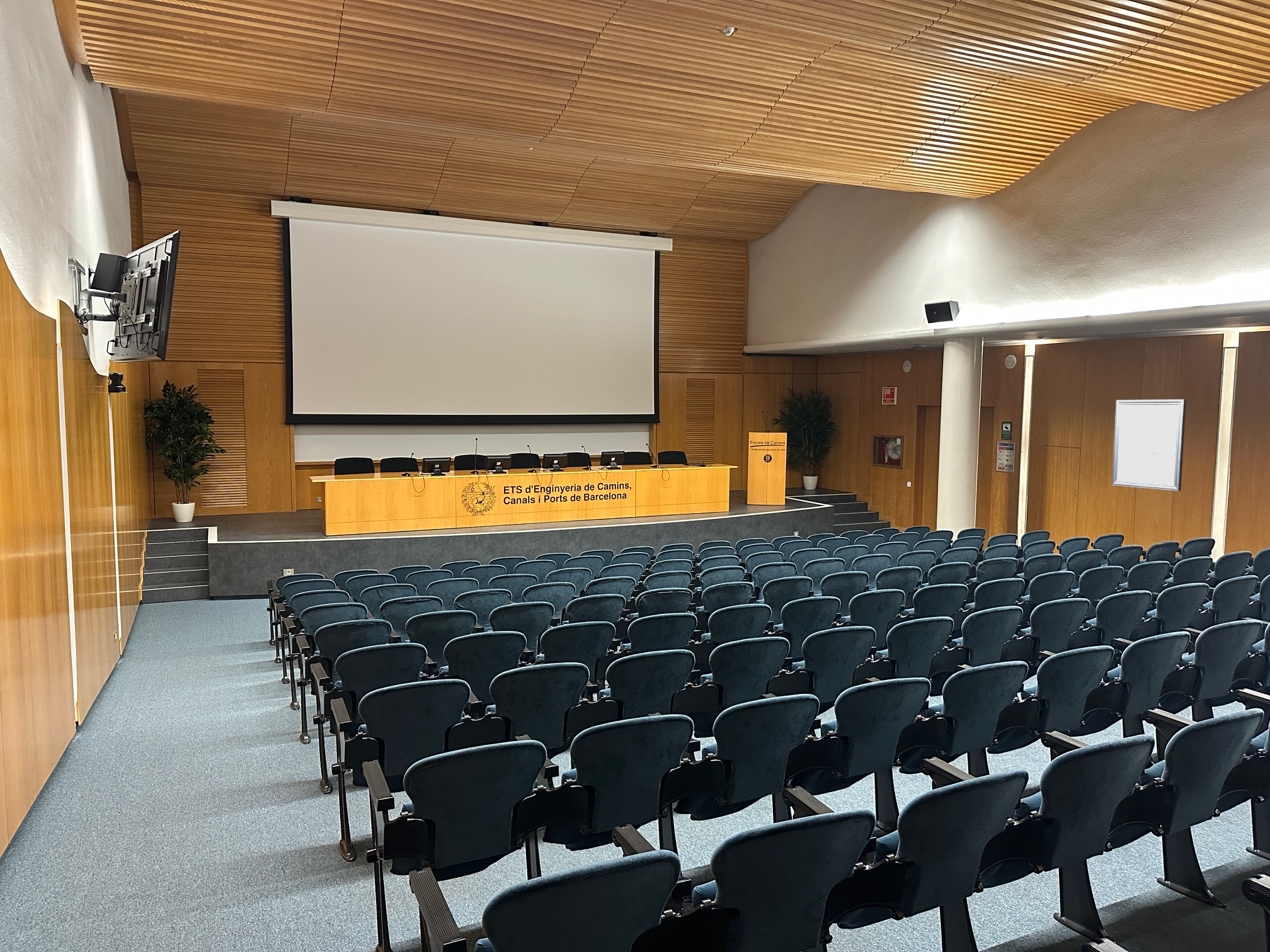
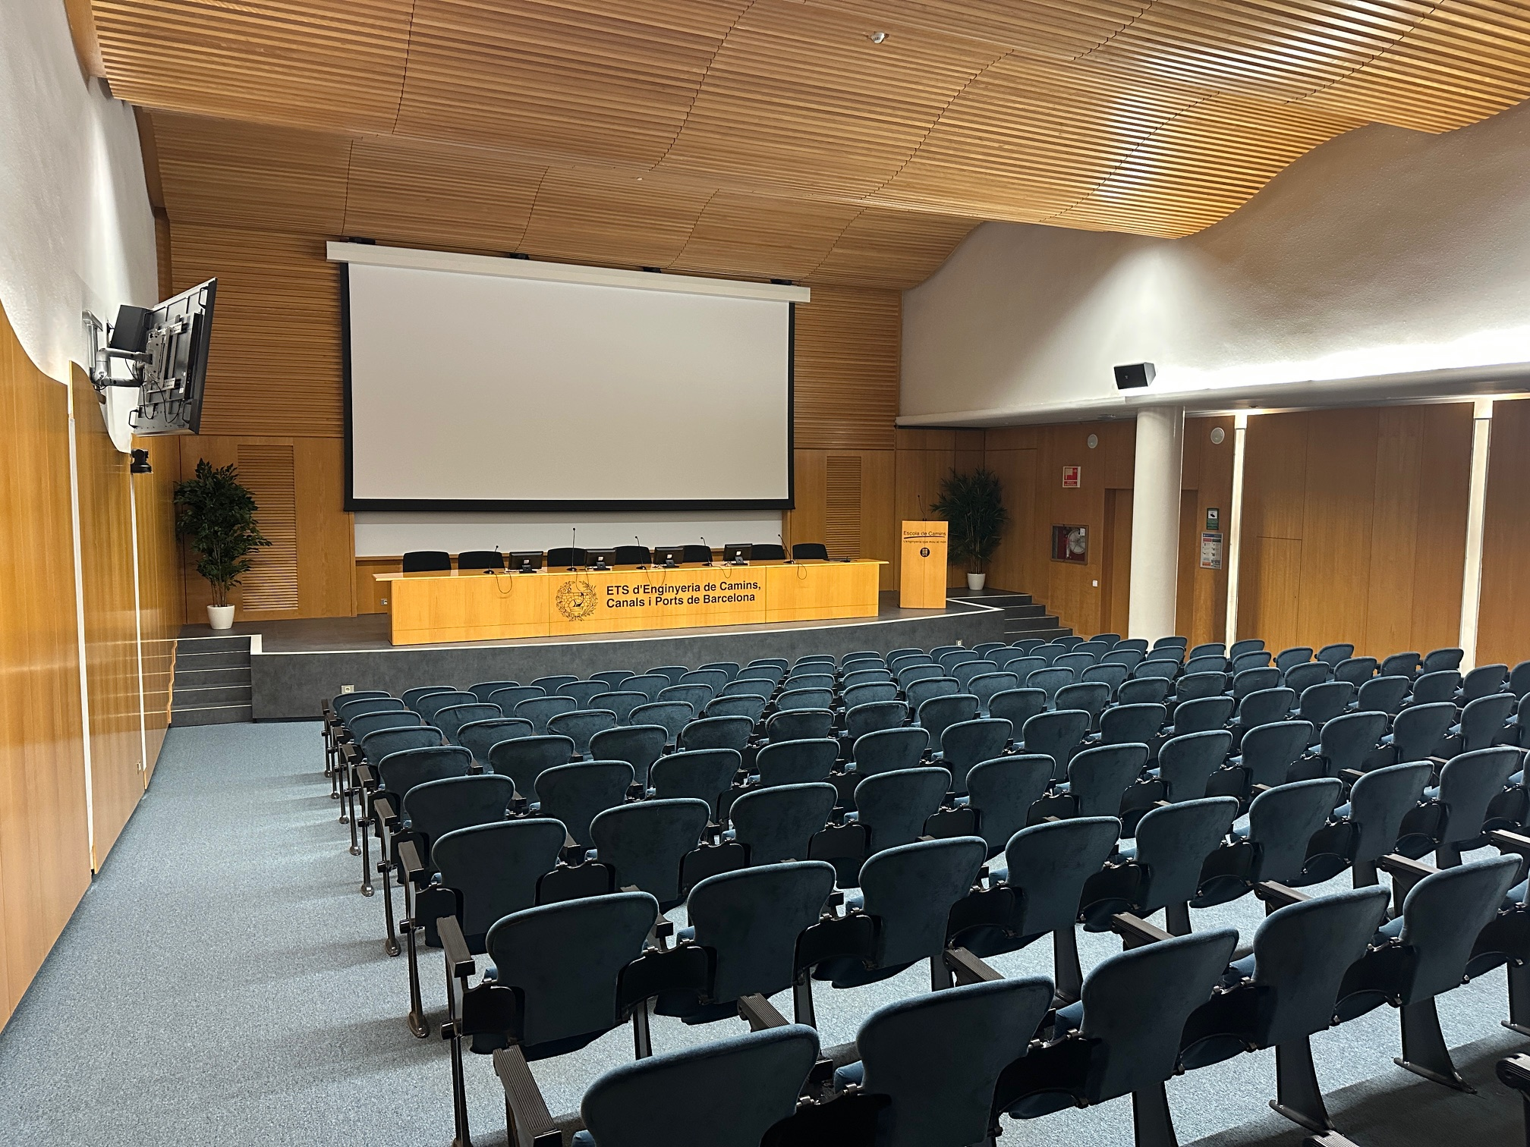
- wall art [1111,399,1187,492]
